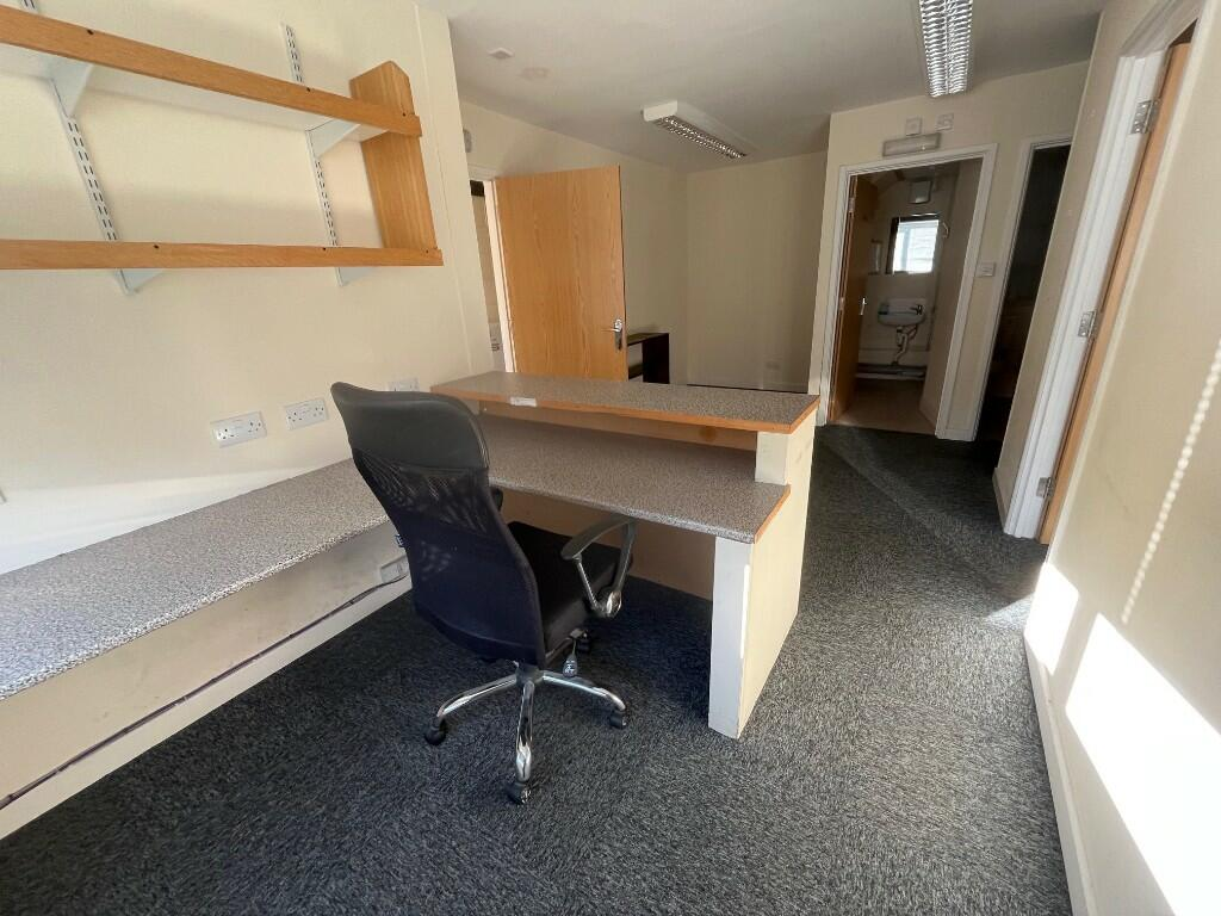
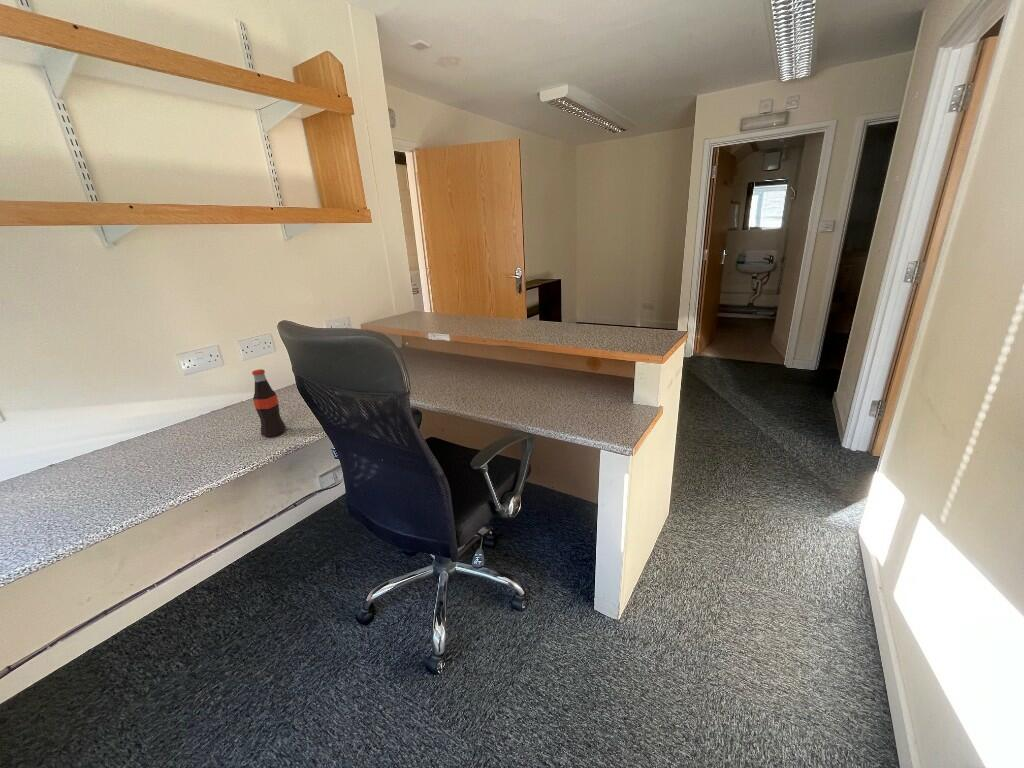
+ bottle [251,368,287,438]
